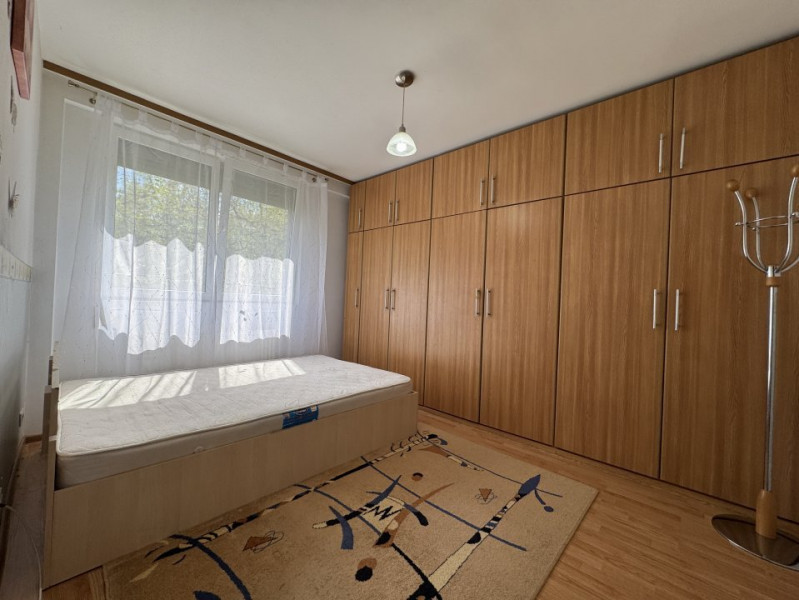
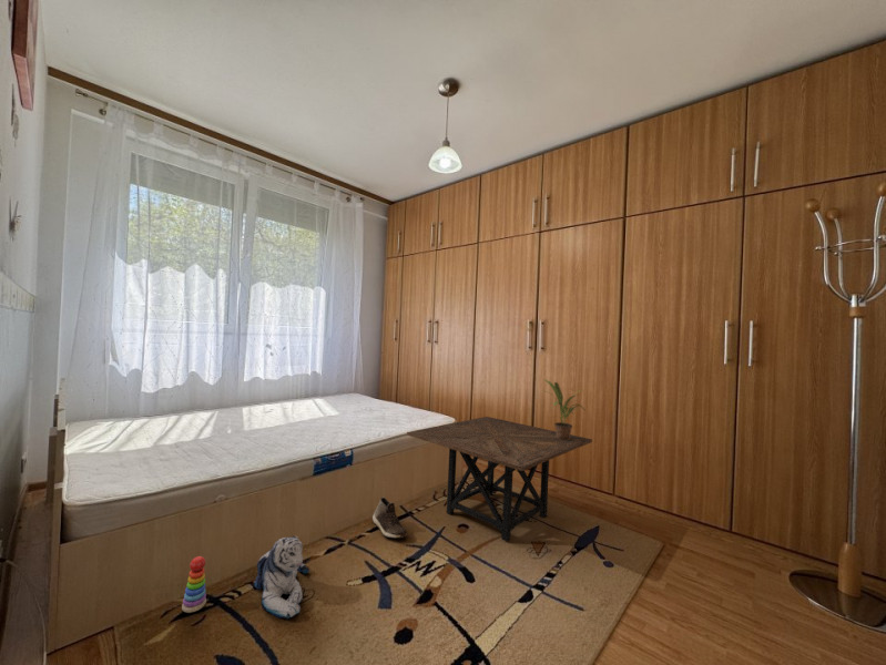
+ potted plant [541,378,585,440]
+ stacking toy [181,555,207,614]
+ side table [406,416,593,542]
+ plush toy [252,535,310,620]
+ shoe [371,495,408,540]
